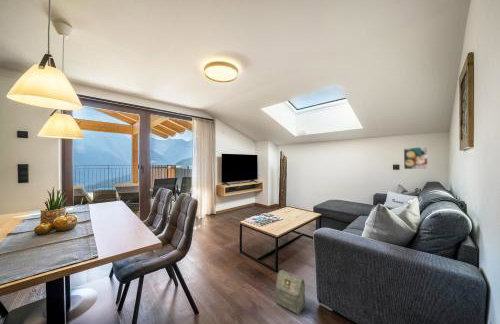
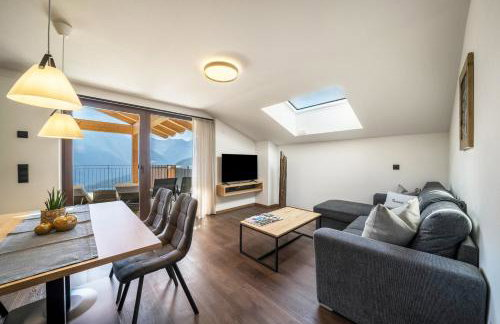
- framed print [403,146,429,170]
- bag [275,269,306,316]
